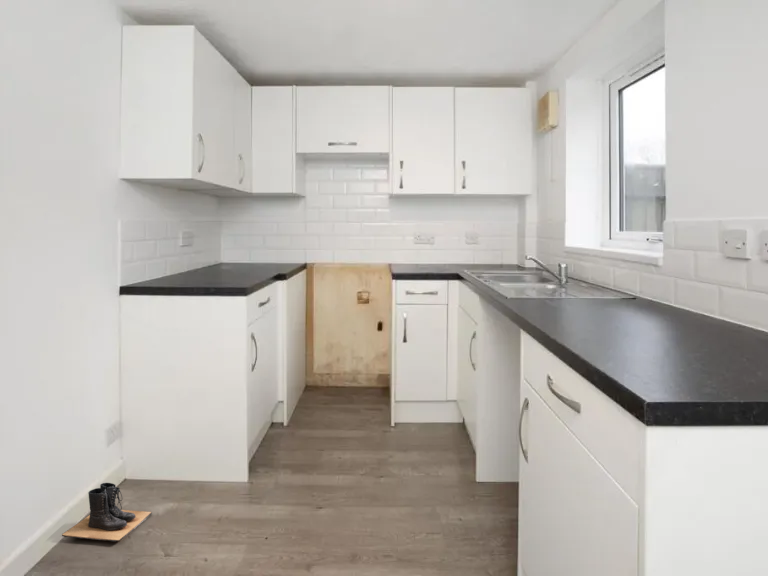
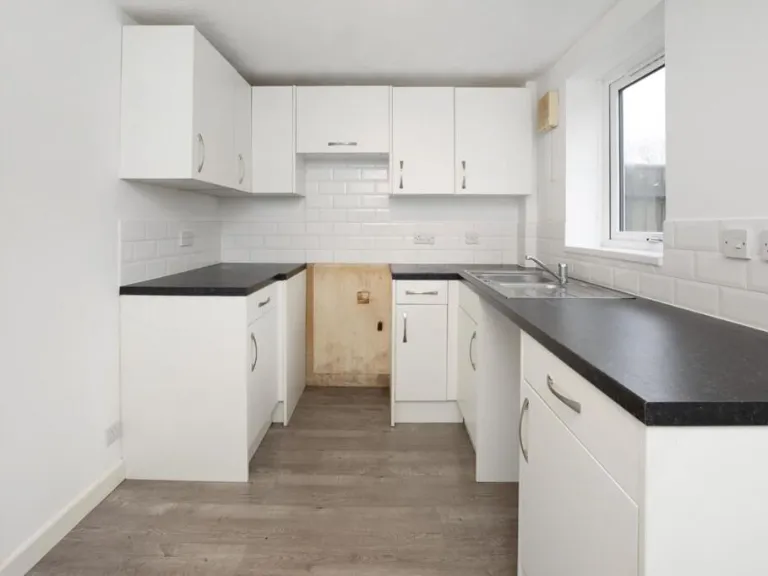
- boots [61,482,153,542]
